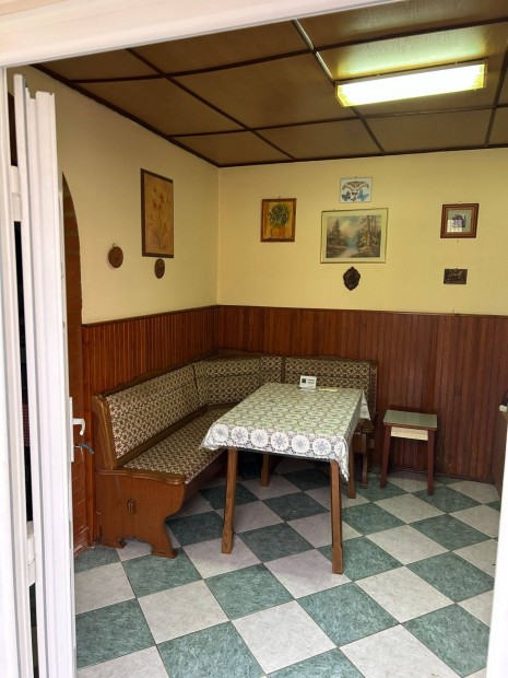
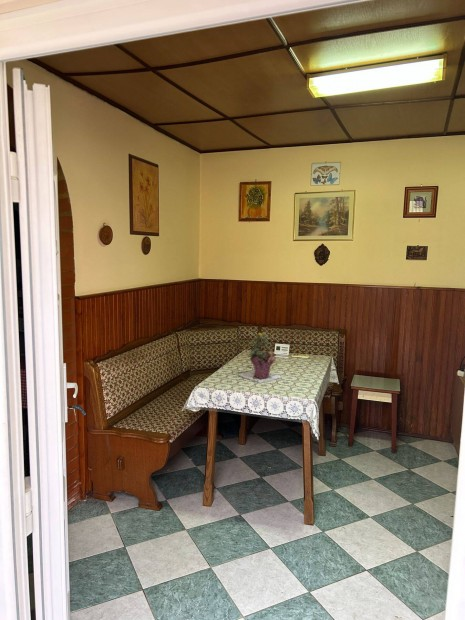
+ potted flower [236,331,285,384]
